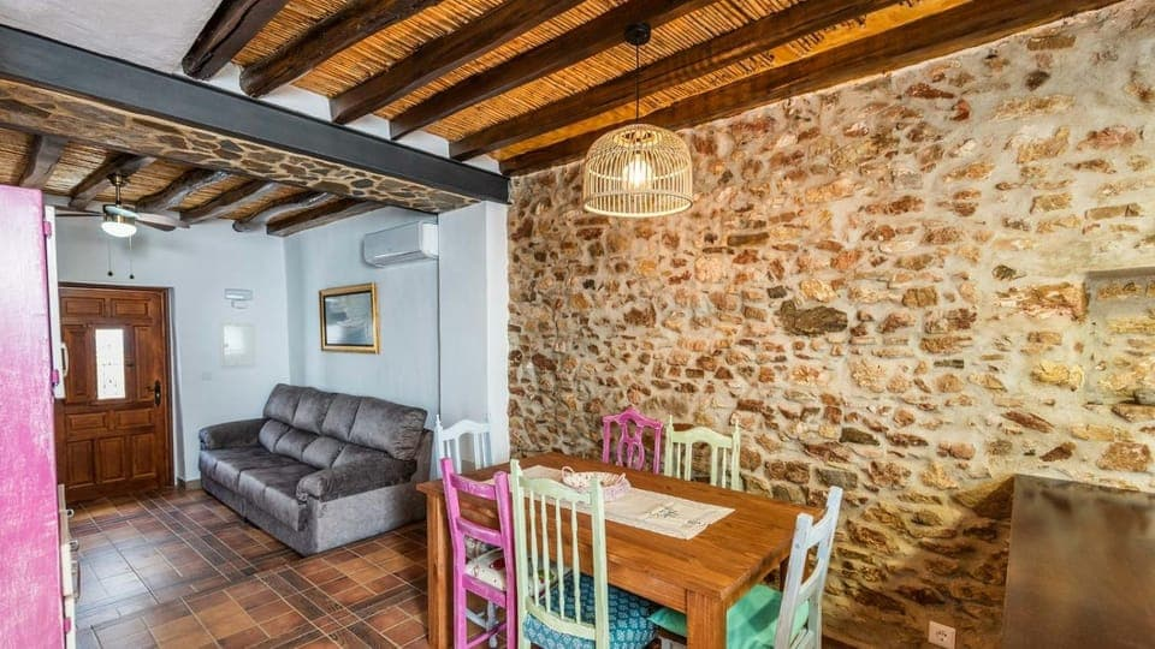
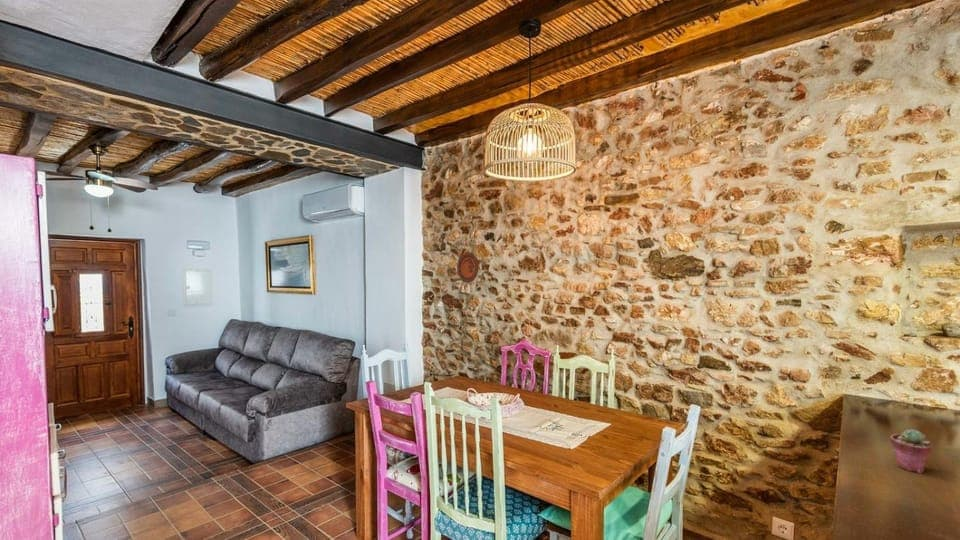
+ decorative plate [456,251,480,284]
+ potted succulent [889,428,933,474]
